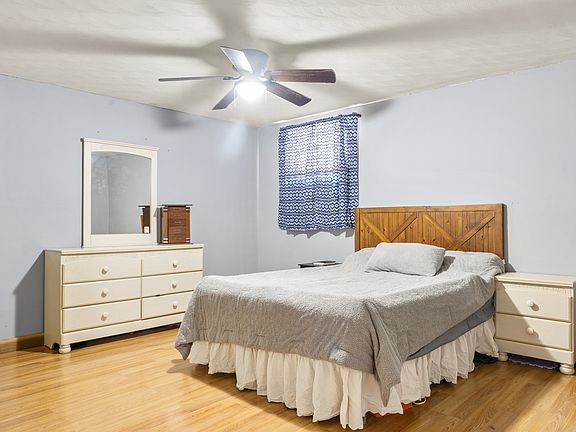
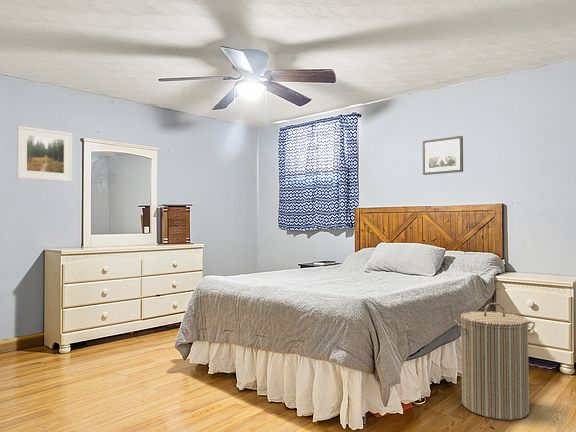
+ wall art [422,135,464,176]
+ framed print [16,125,73,183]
+ laundry hamper [453,302,536,421]
